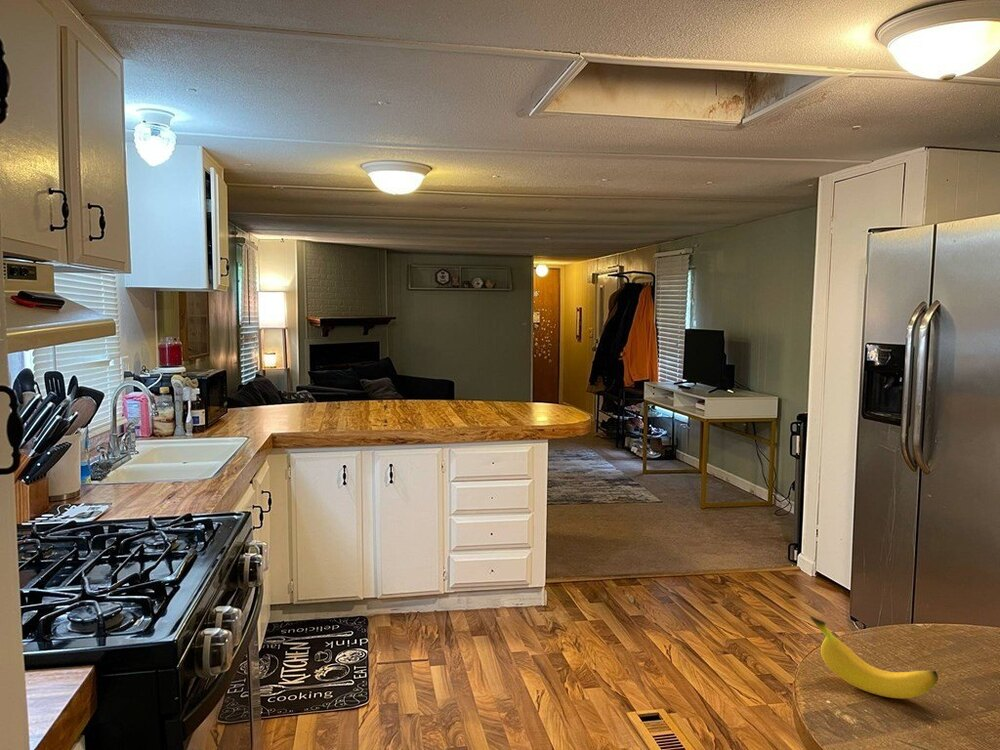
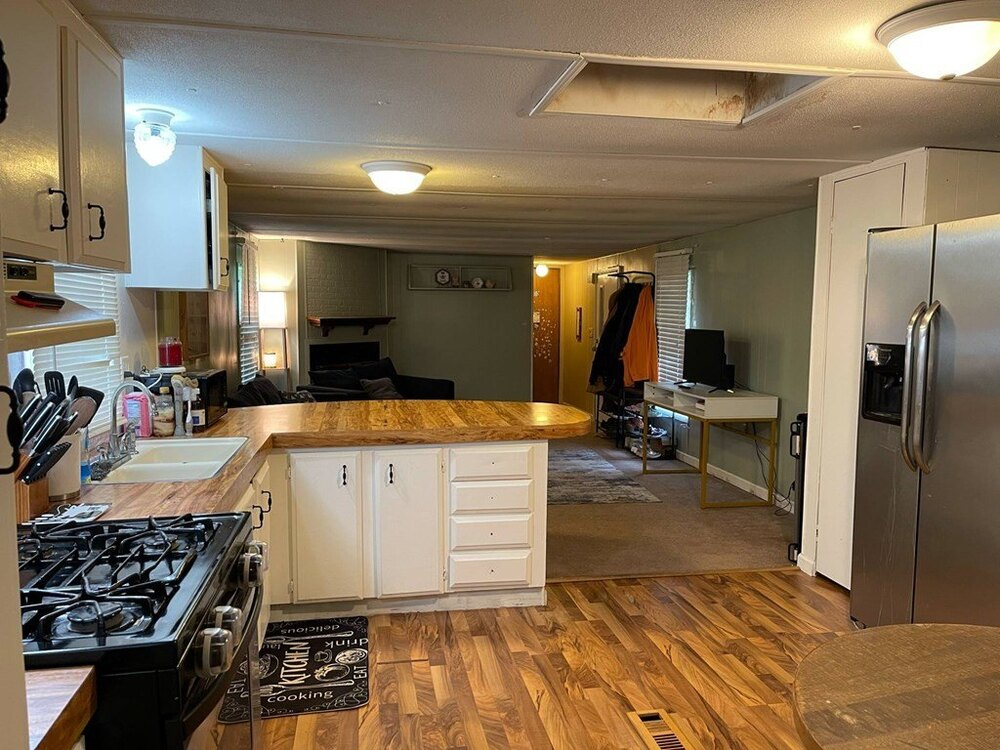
- banana [809,615,939,700]
